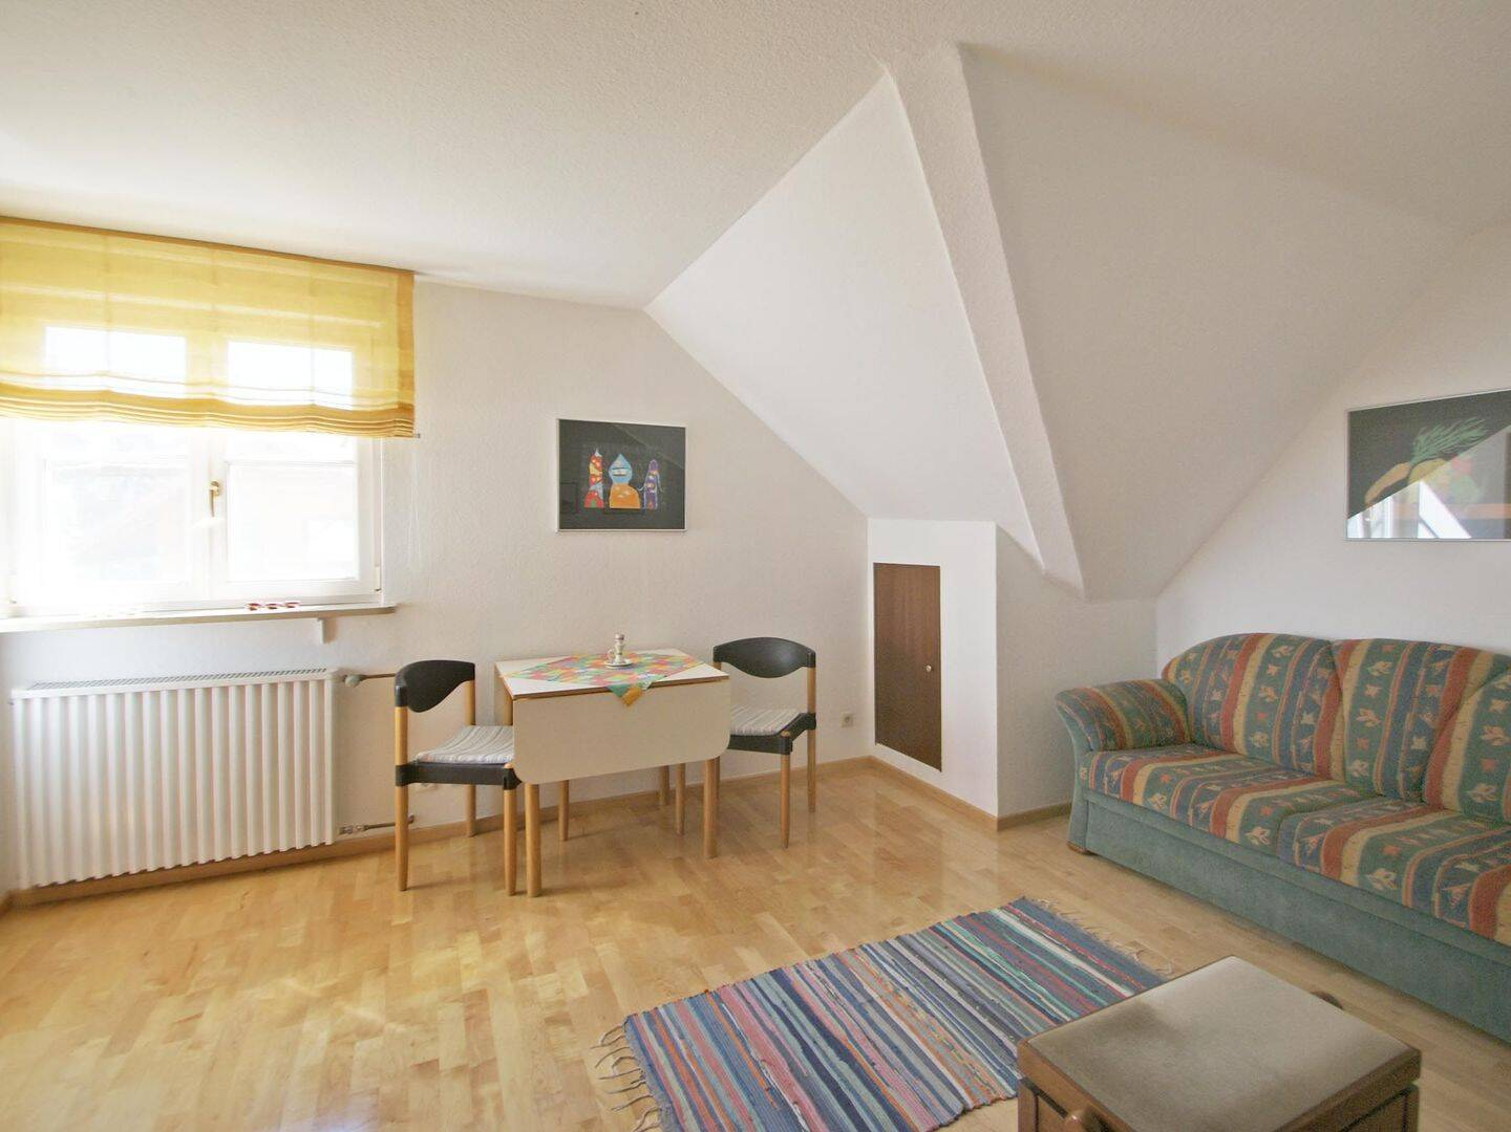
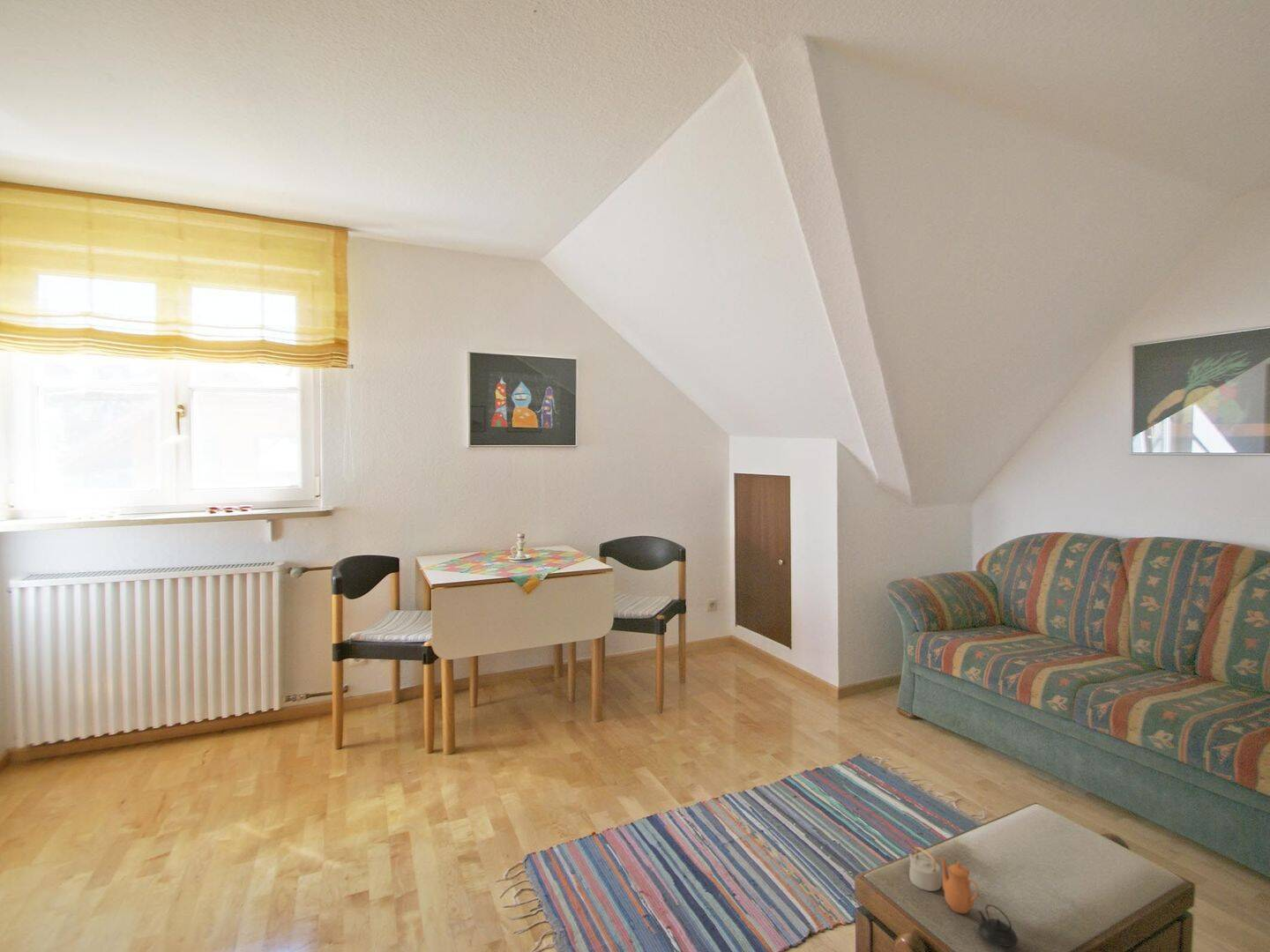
+ teapot [908,846,1019,948]
